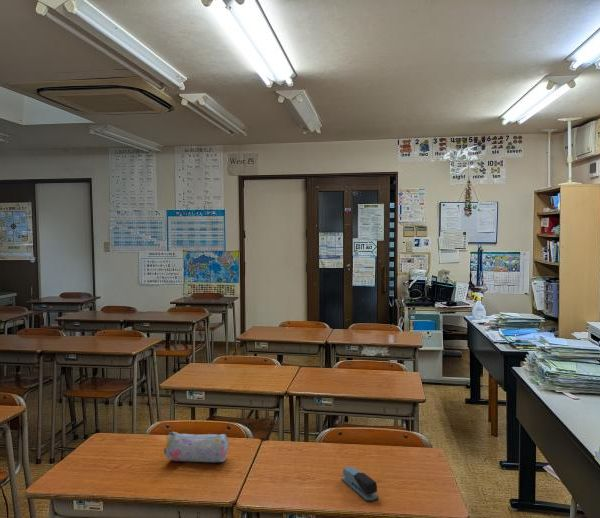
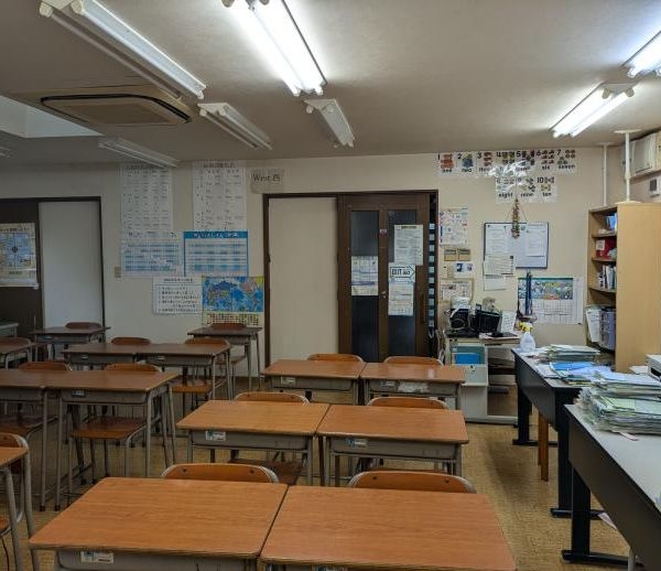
- pencil case [163,431,230,463]
- stapler [341,465,379,503]
